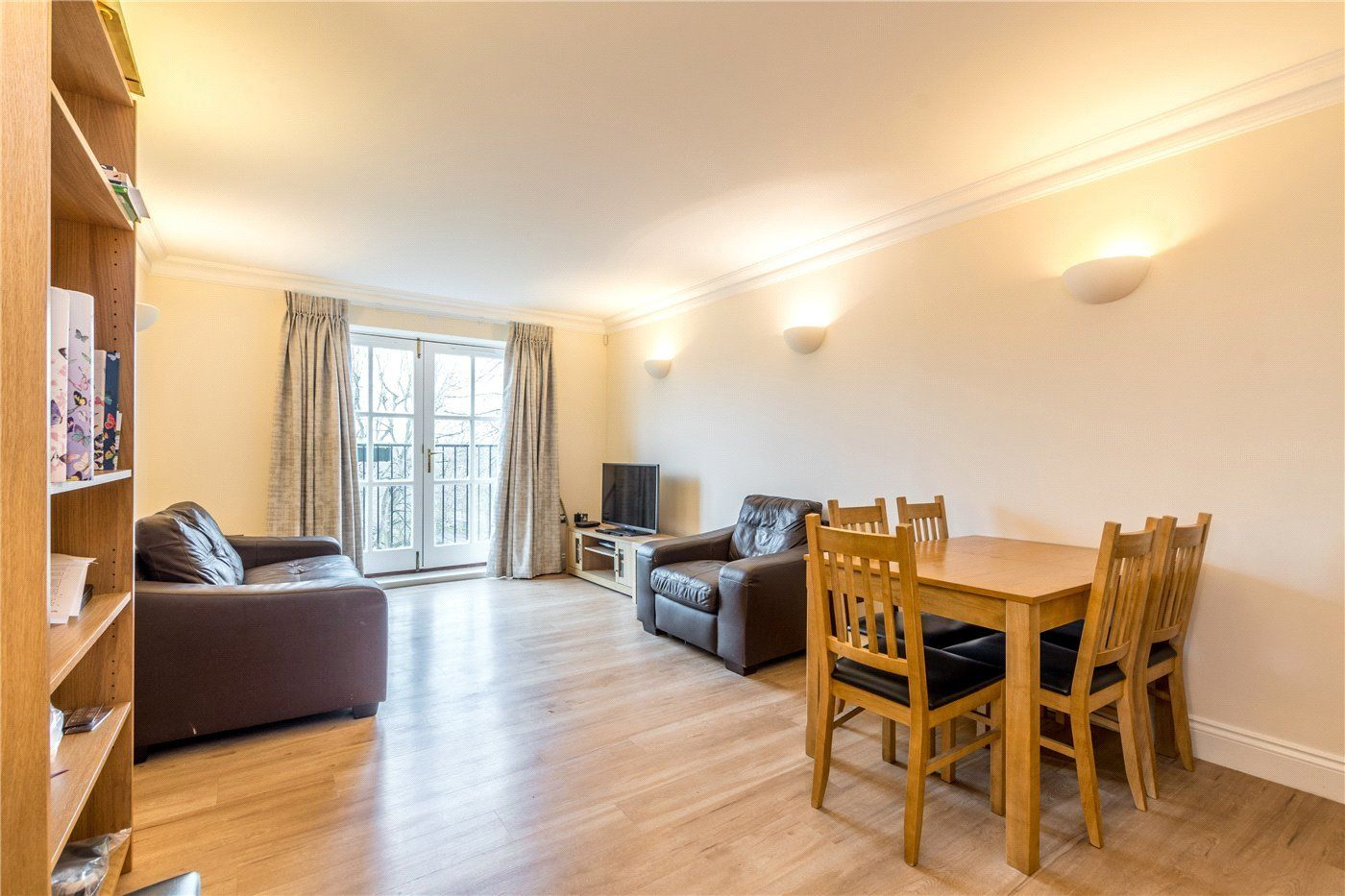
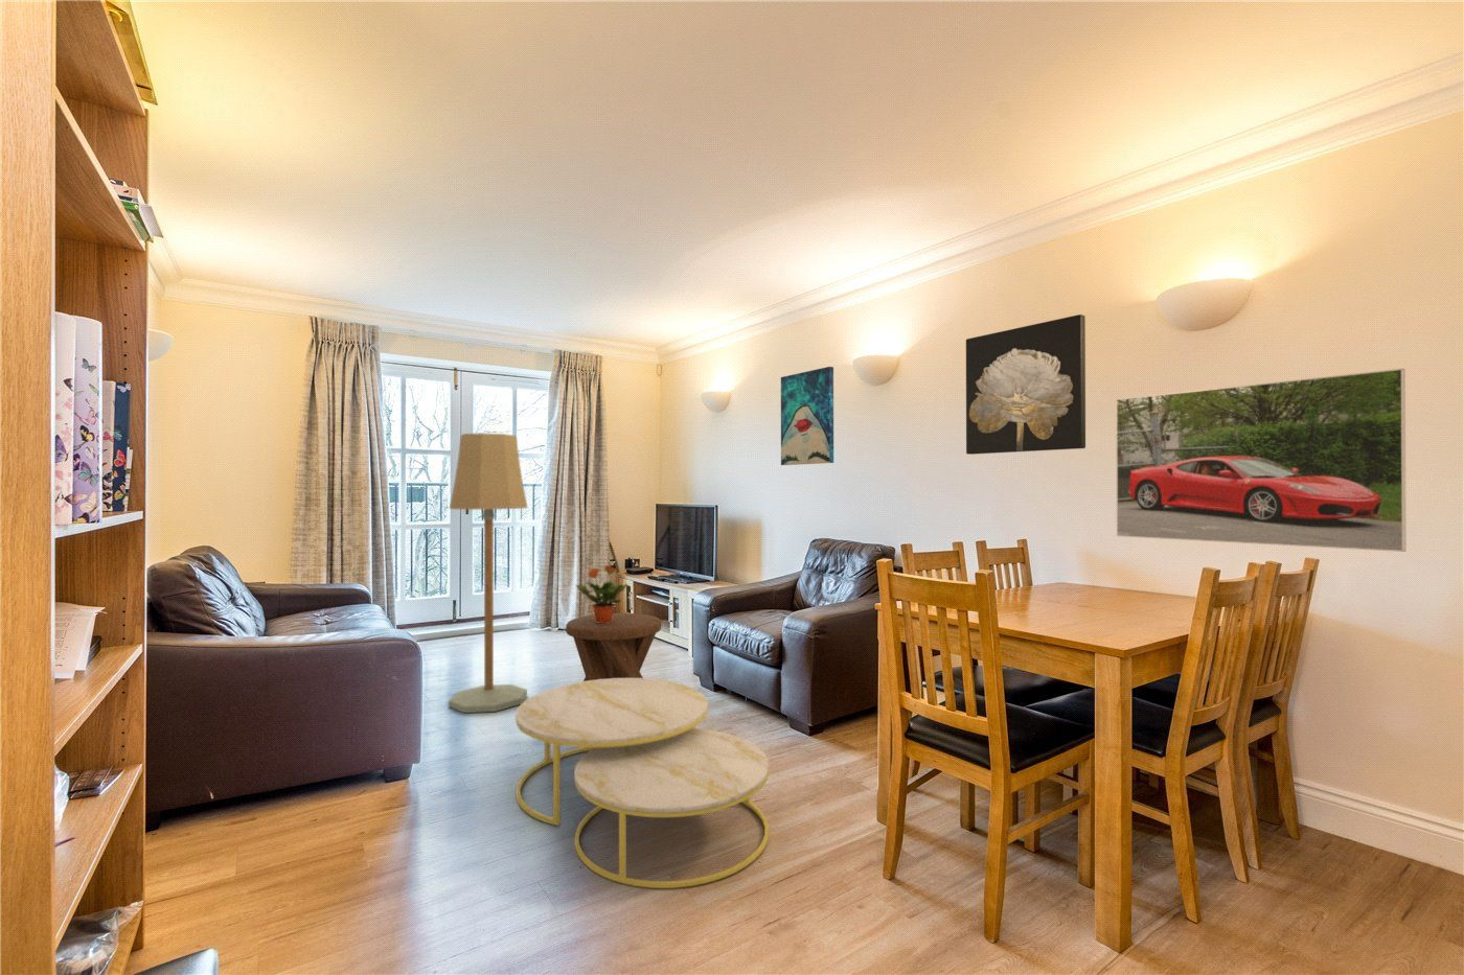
+ music stool [565,613,662,681]
+ floor lamp [447,432,529,714]
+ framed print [1115,368,1407,553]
+ wall art [965,313,1086,456]
+ wall art [780,366,835,466]
+ potted plant [575,565,629,624]
+ coffee table [515,677,770,889]
